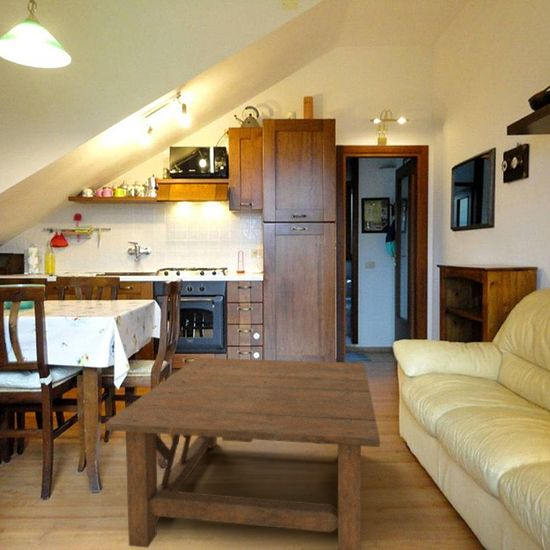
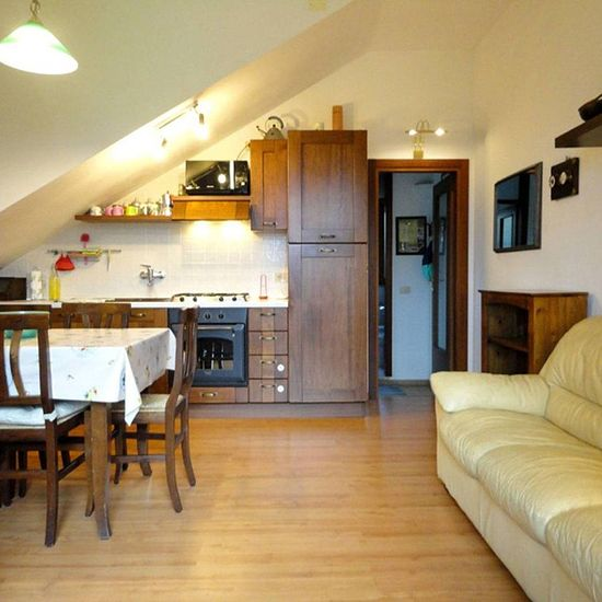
- coffee table [104,357,381,550]
